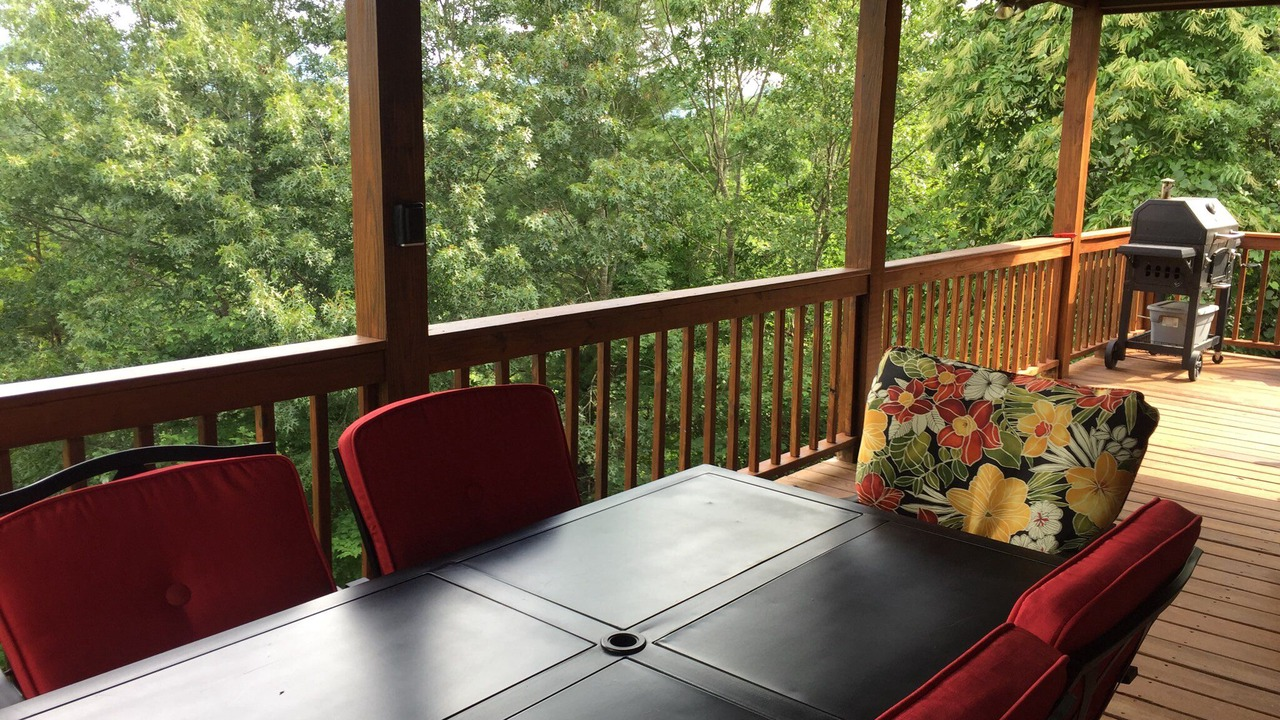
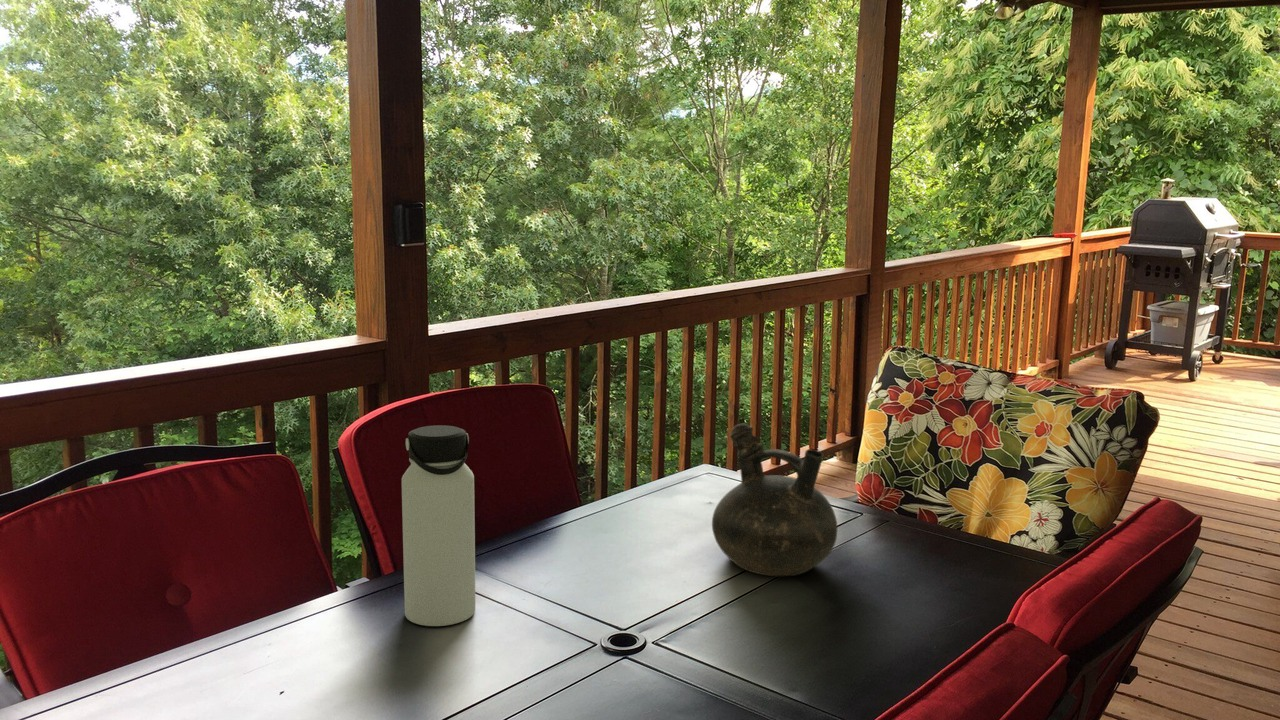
+ pitcher [711,423,838,577]
+ water bottle [401,424,476,627]
